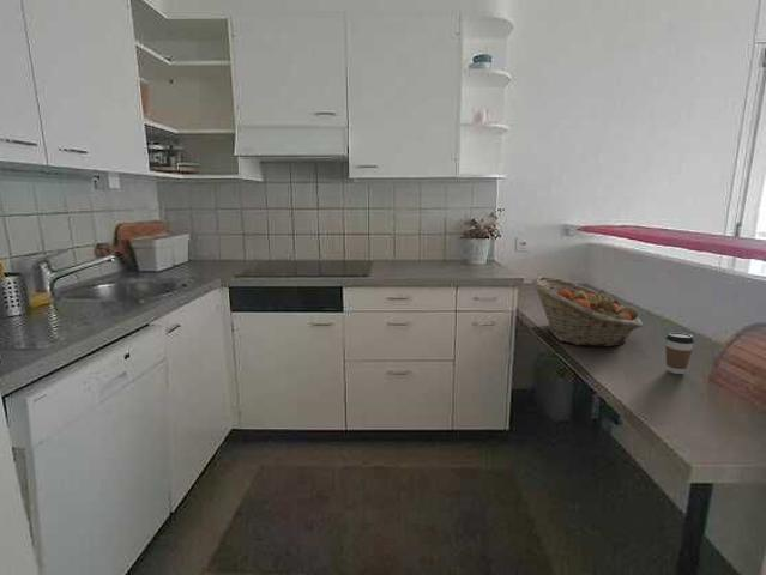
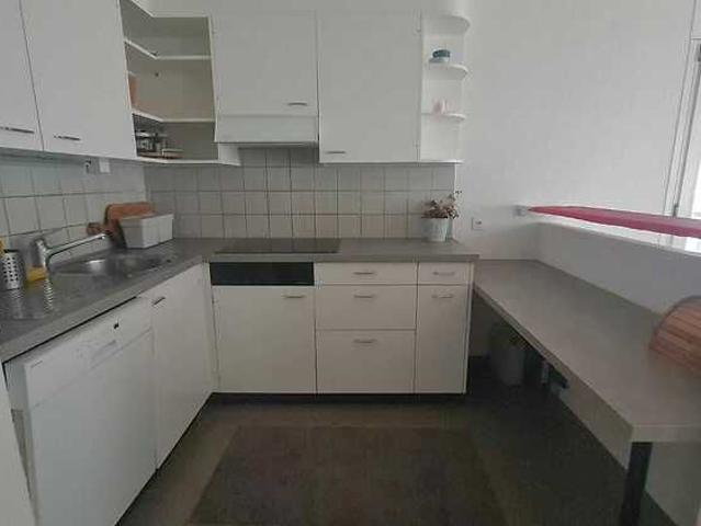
- coffee cup [664,332,695,375]
- fruit basket [531,276,644,349]
